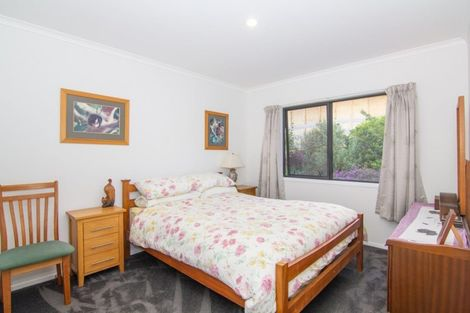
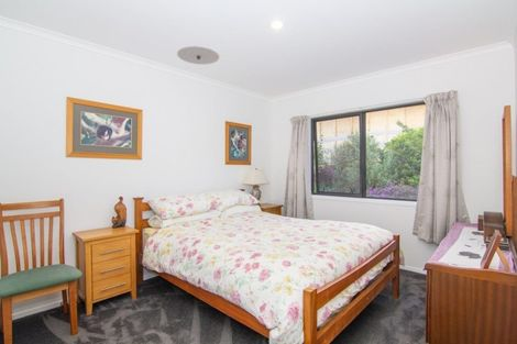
+ ceiling light [176,45,220,65]
